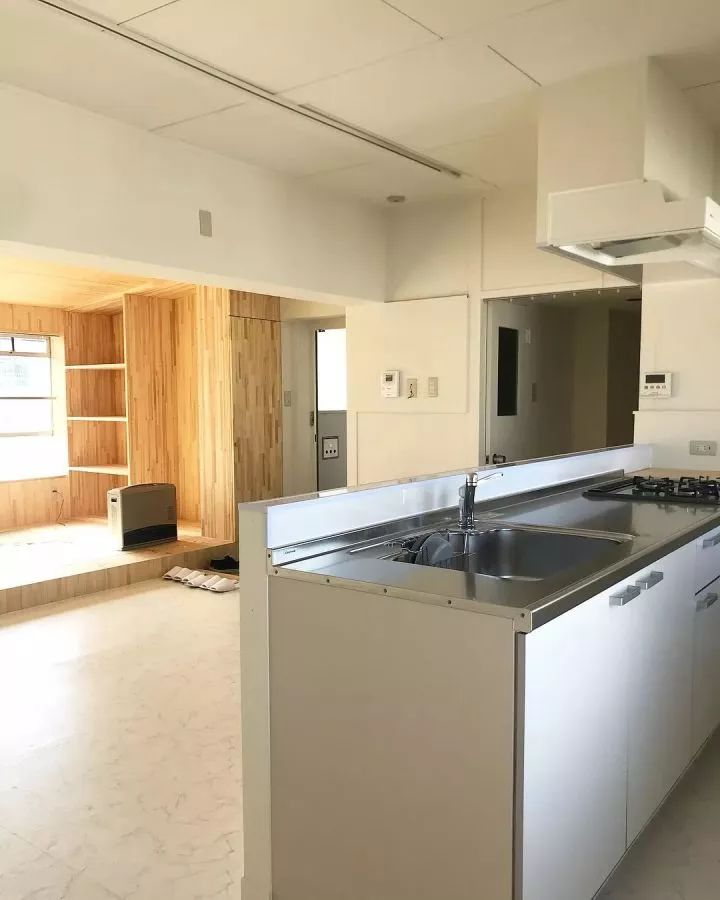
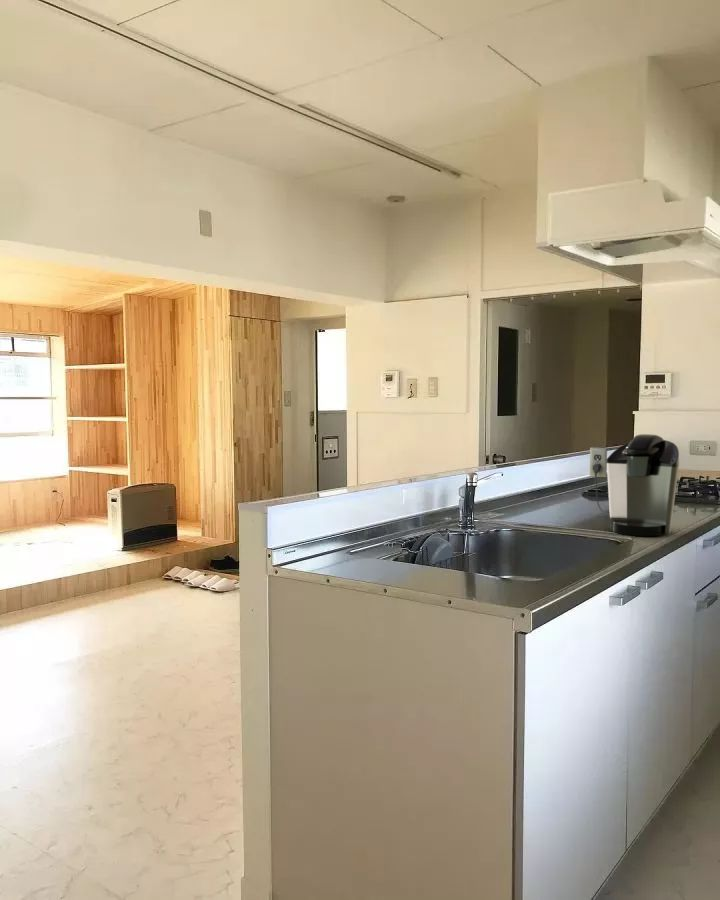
+ coffee maker [589,433,680,537]
